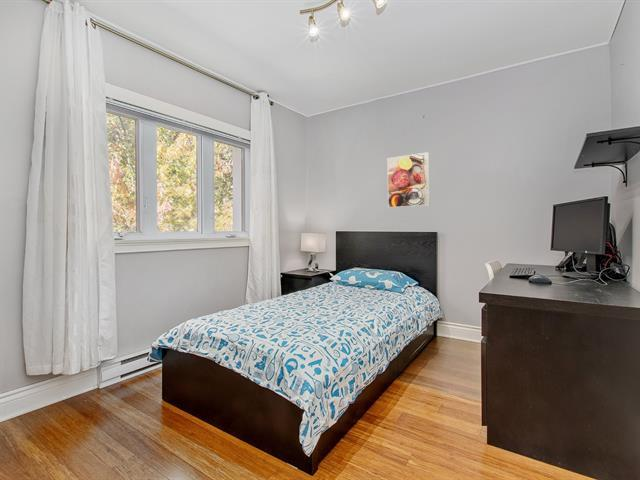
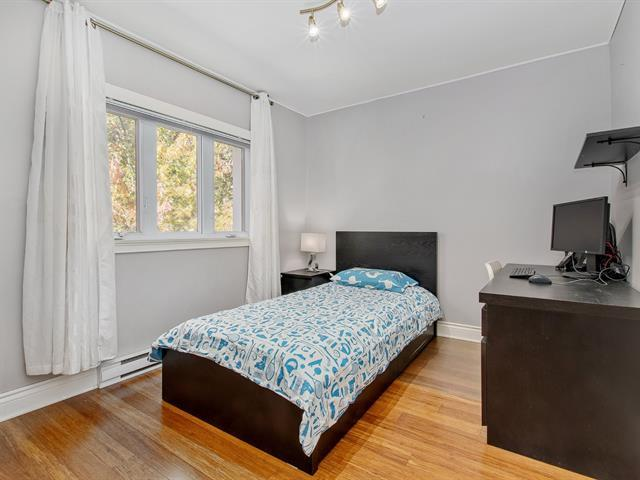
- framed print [387,151,431,209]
